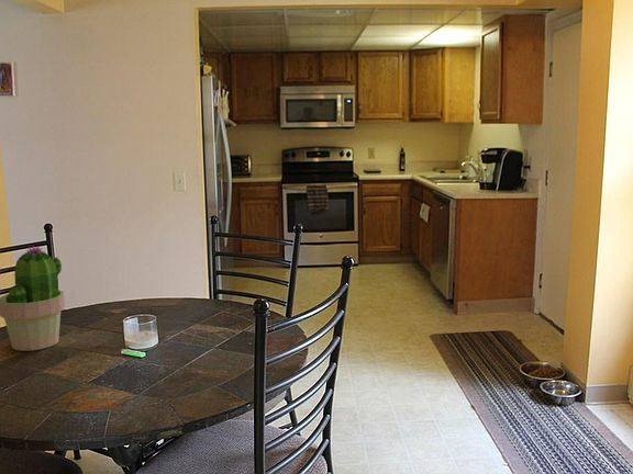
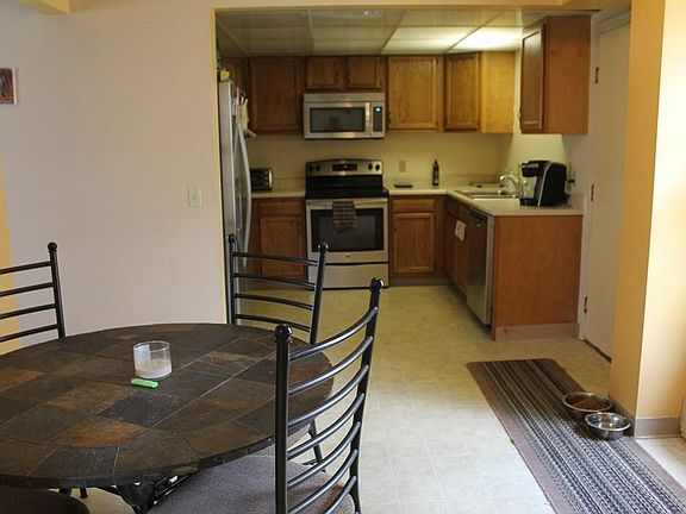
- potted plant [0,246,66,352]
